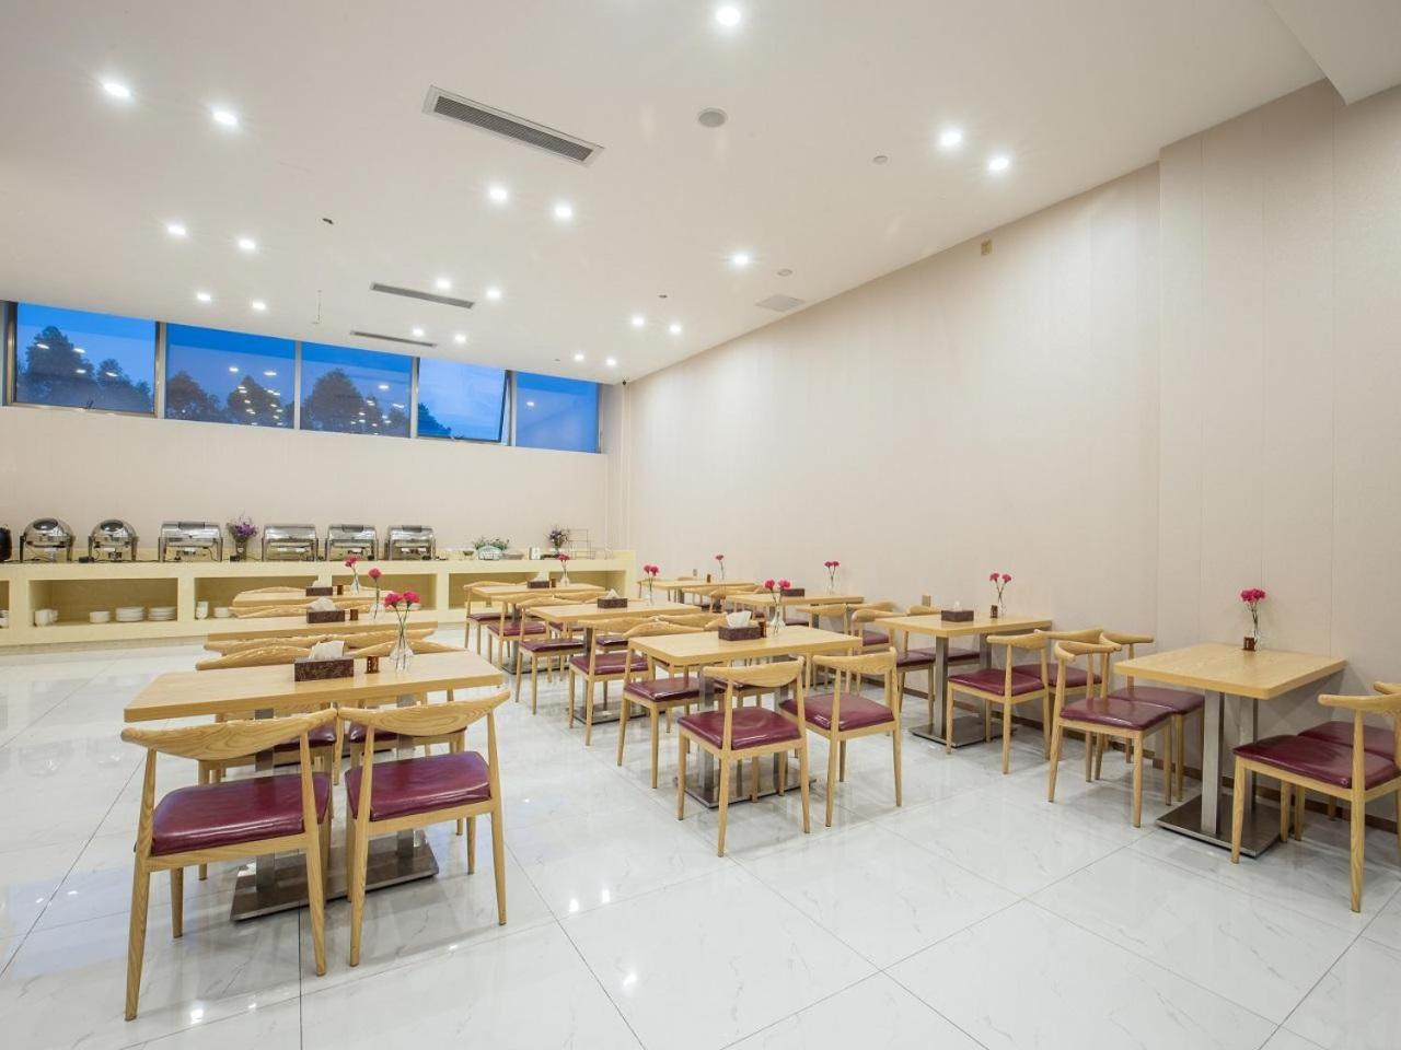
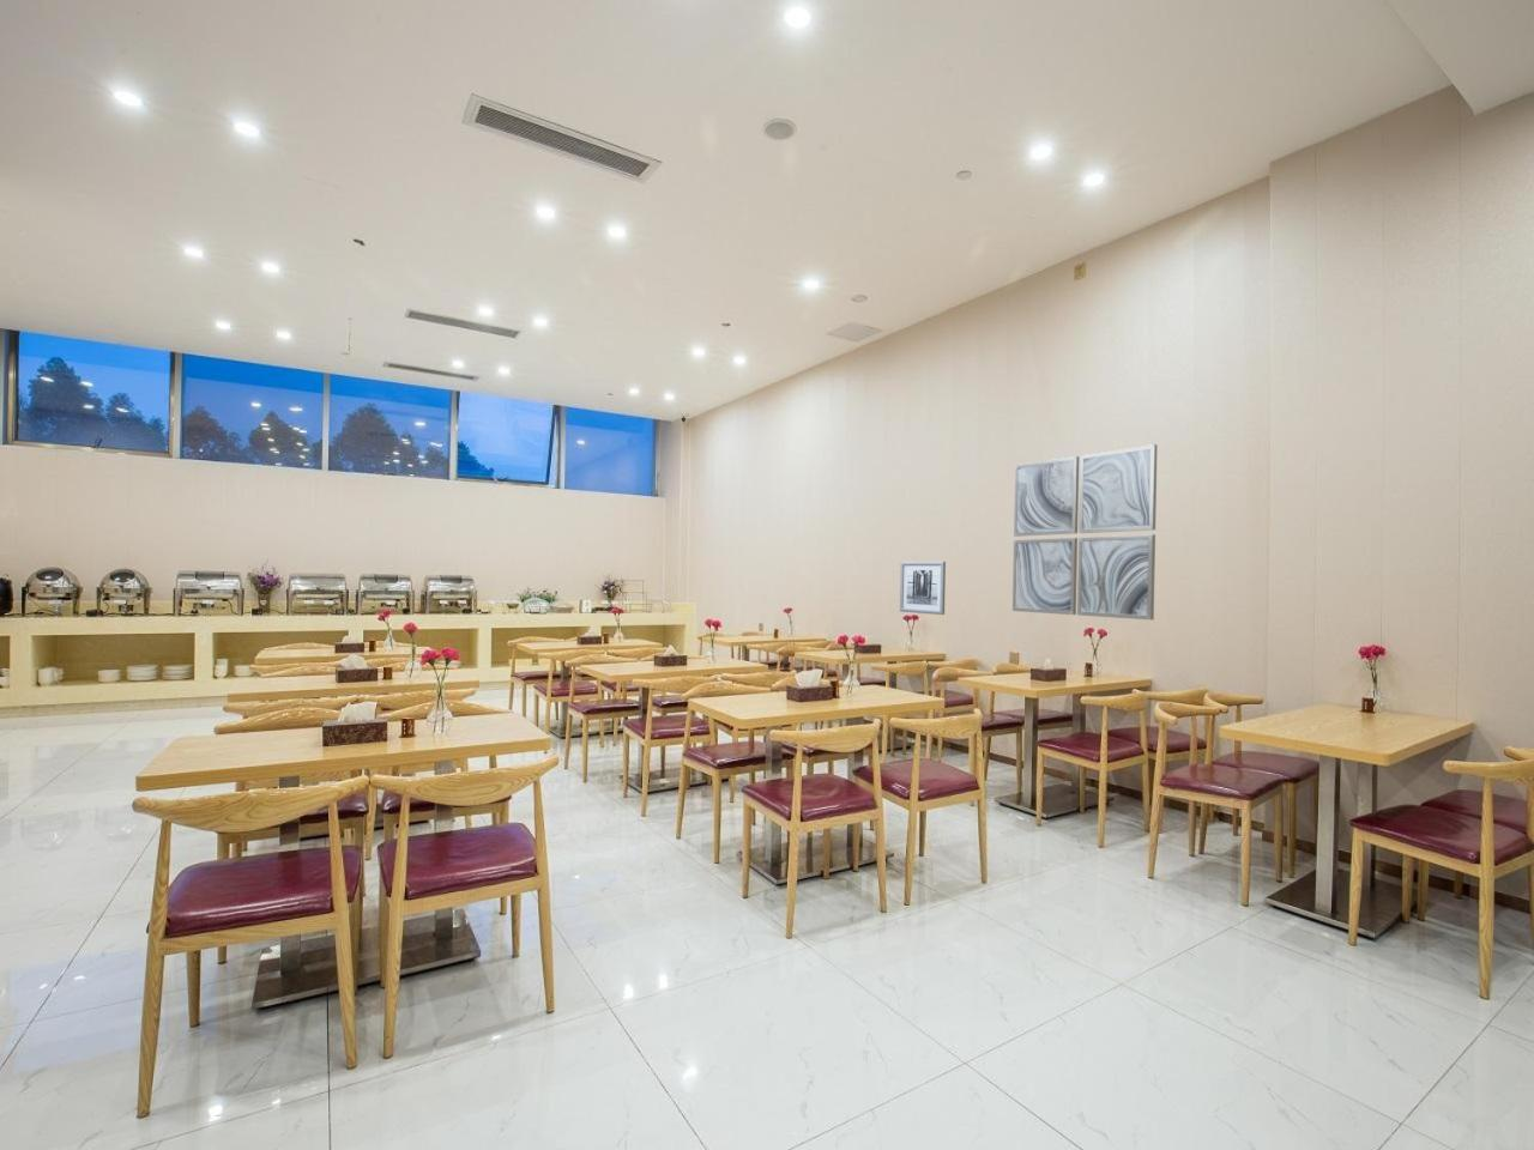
+ wall art [899,561,947,616]
+ wall art [1011,443,1158,621]
